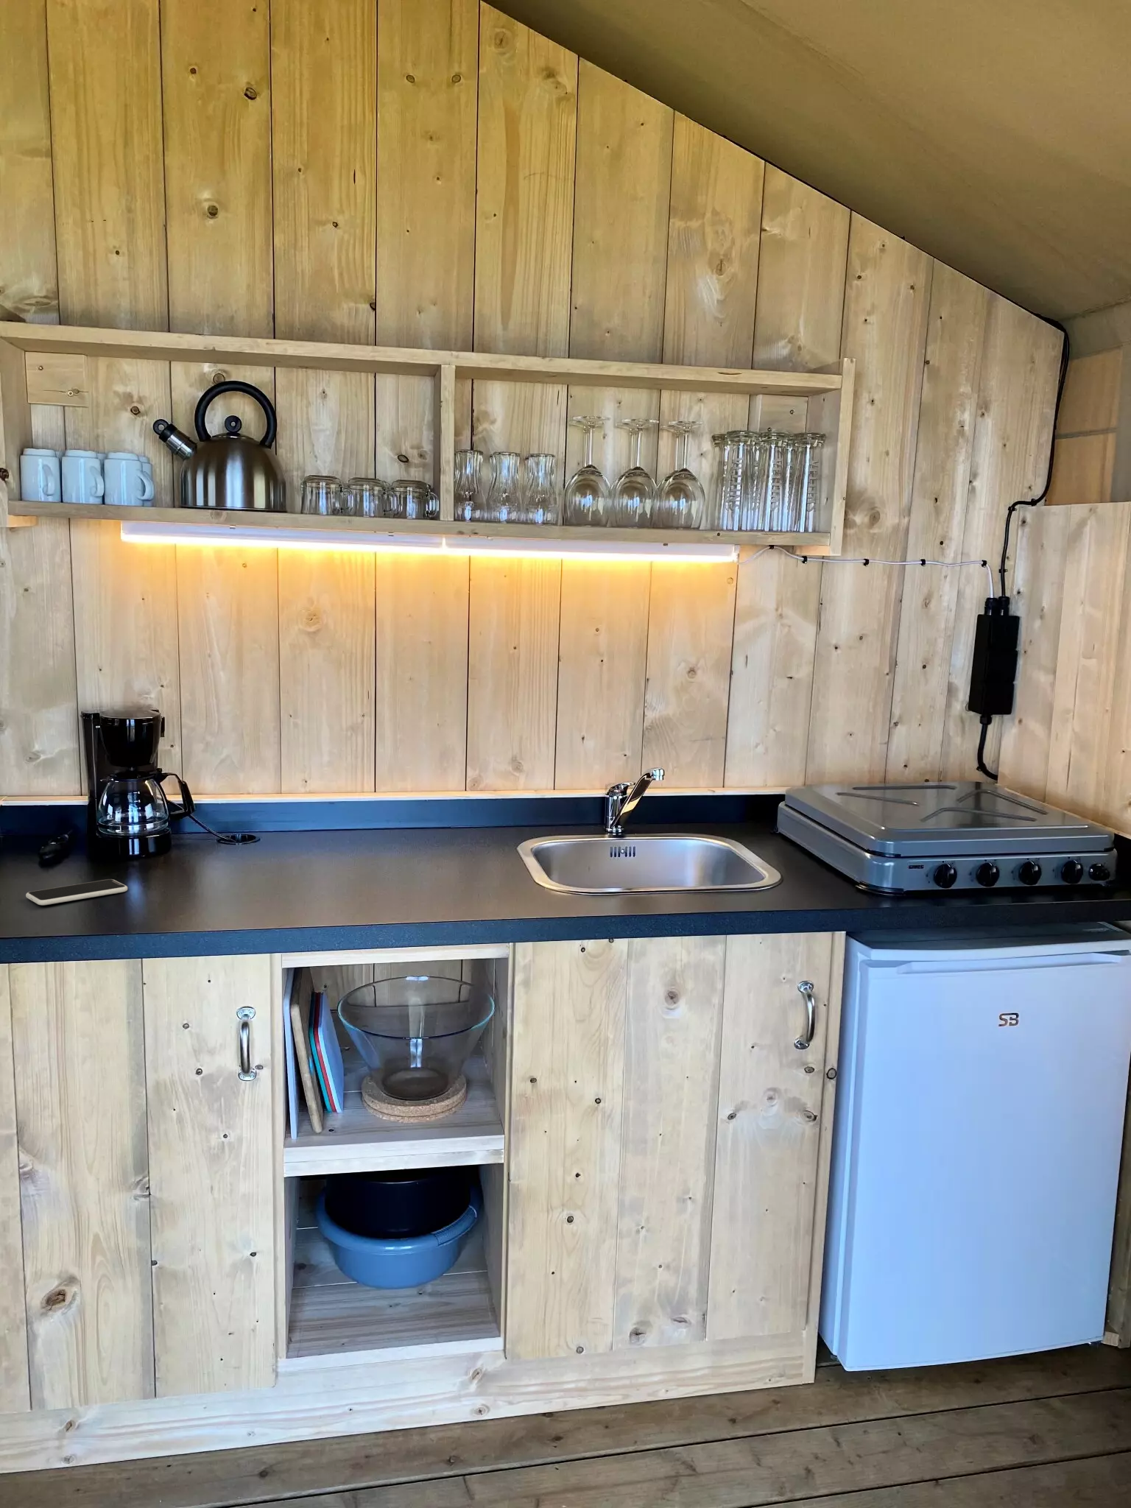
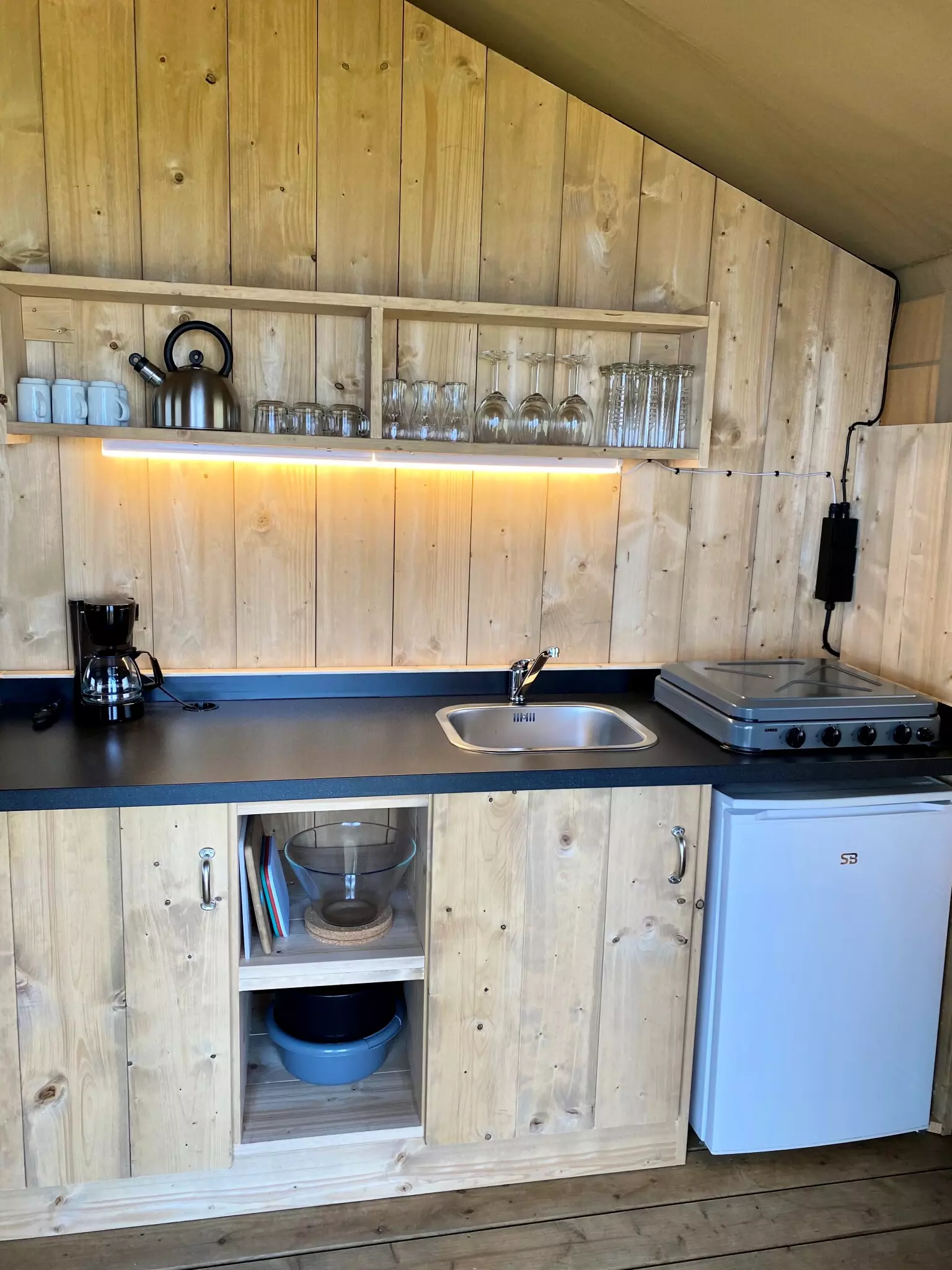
- smartphone [25,879,128,906]
